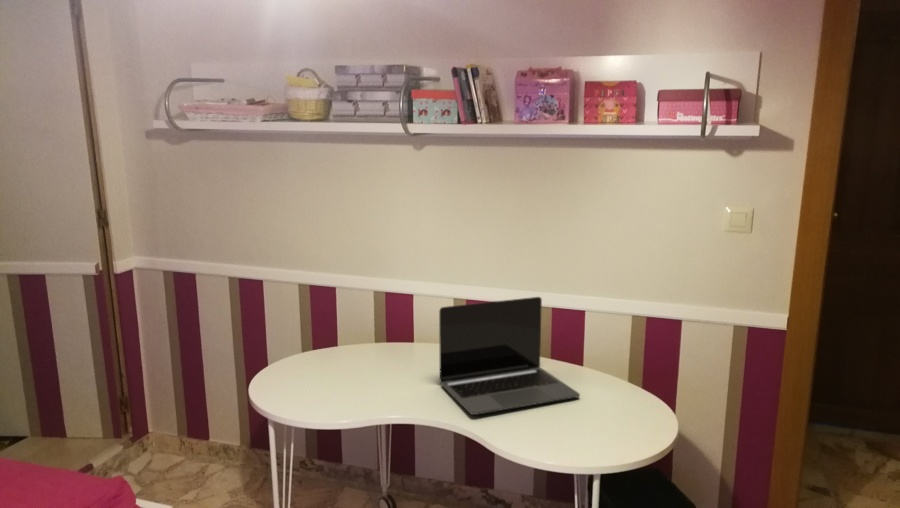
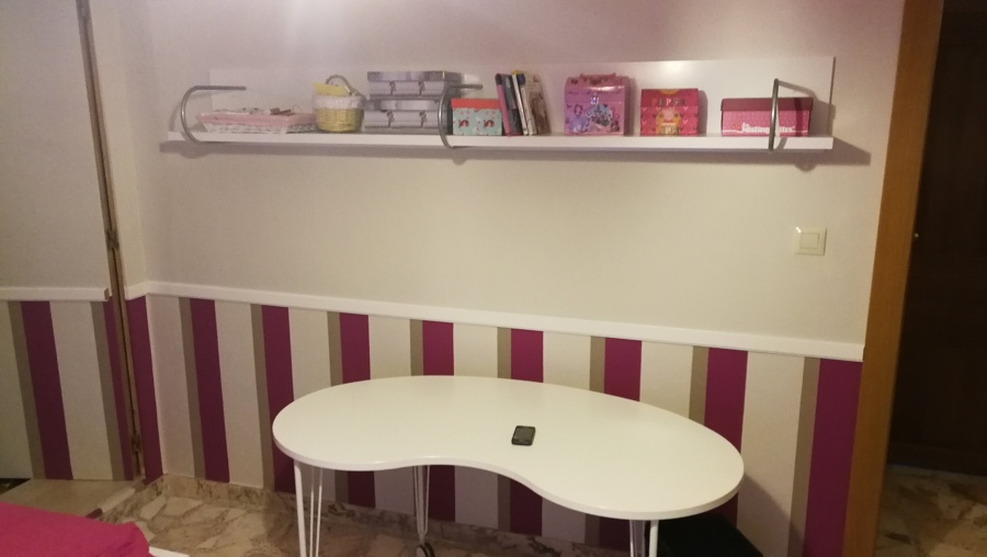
- laptop [438,296,581,416]
